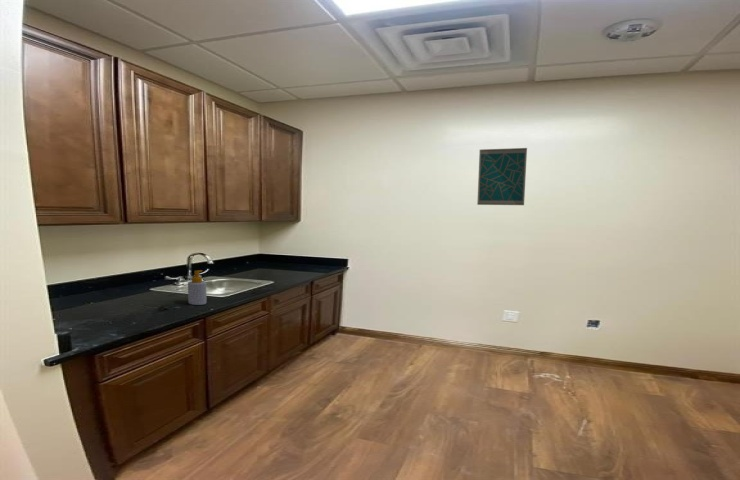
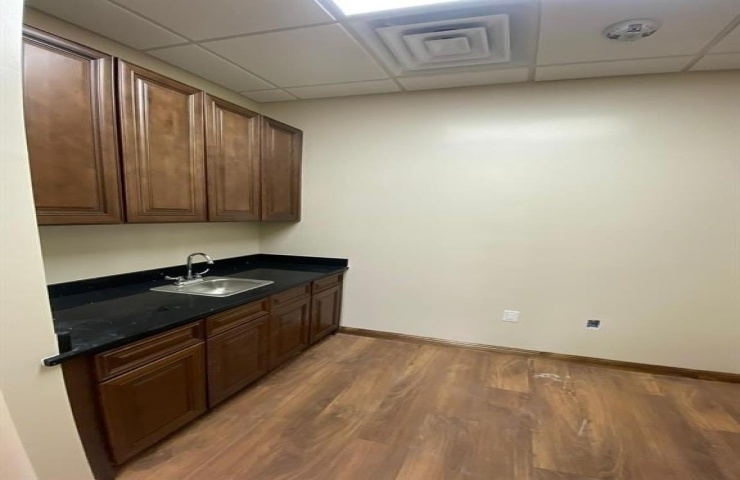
- soap bottle [187,269,208,306]
- wall art [476,147,528,206]
